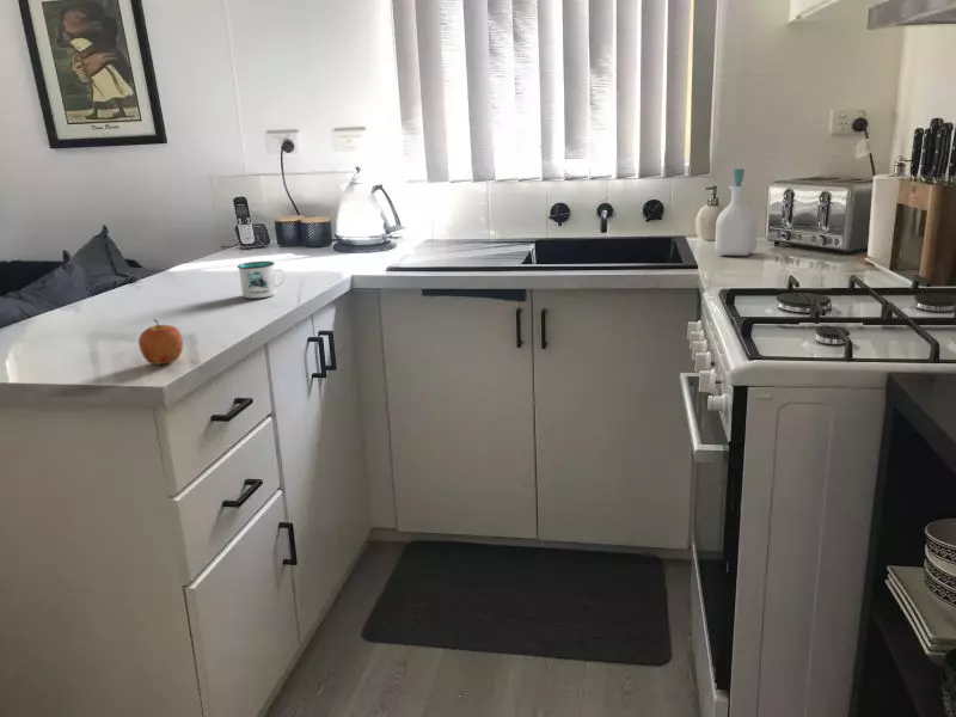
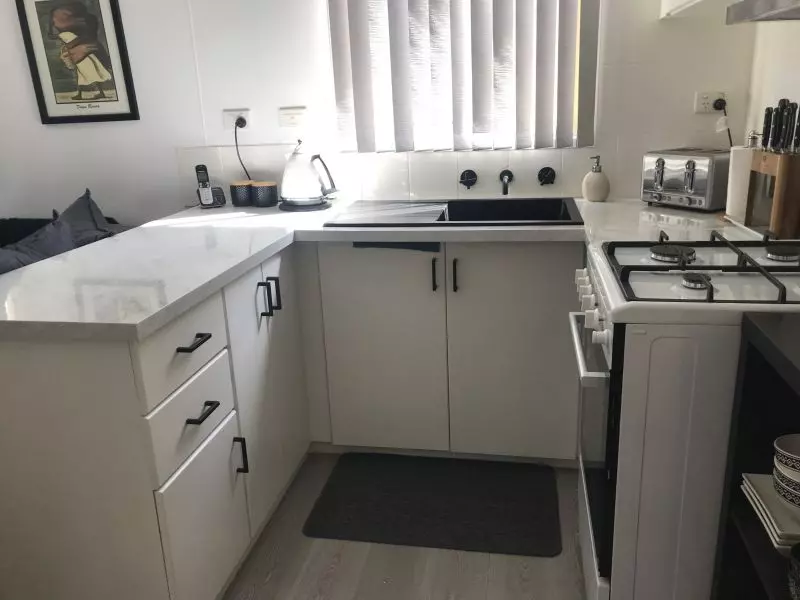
- apple [137,318,184,366]
- mug [237,261,287,300]
- soap bottle [715,167,759,257]
